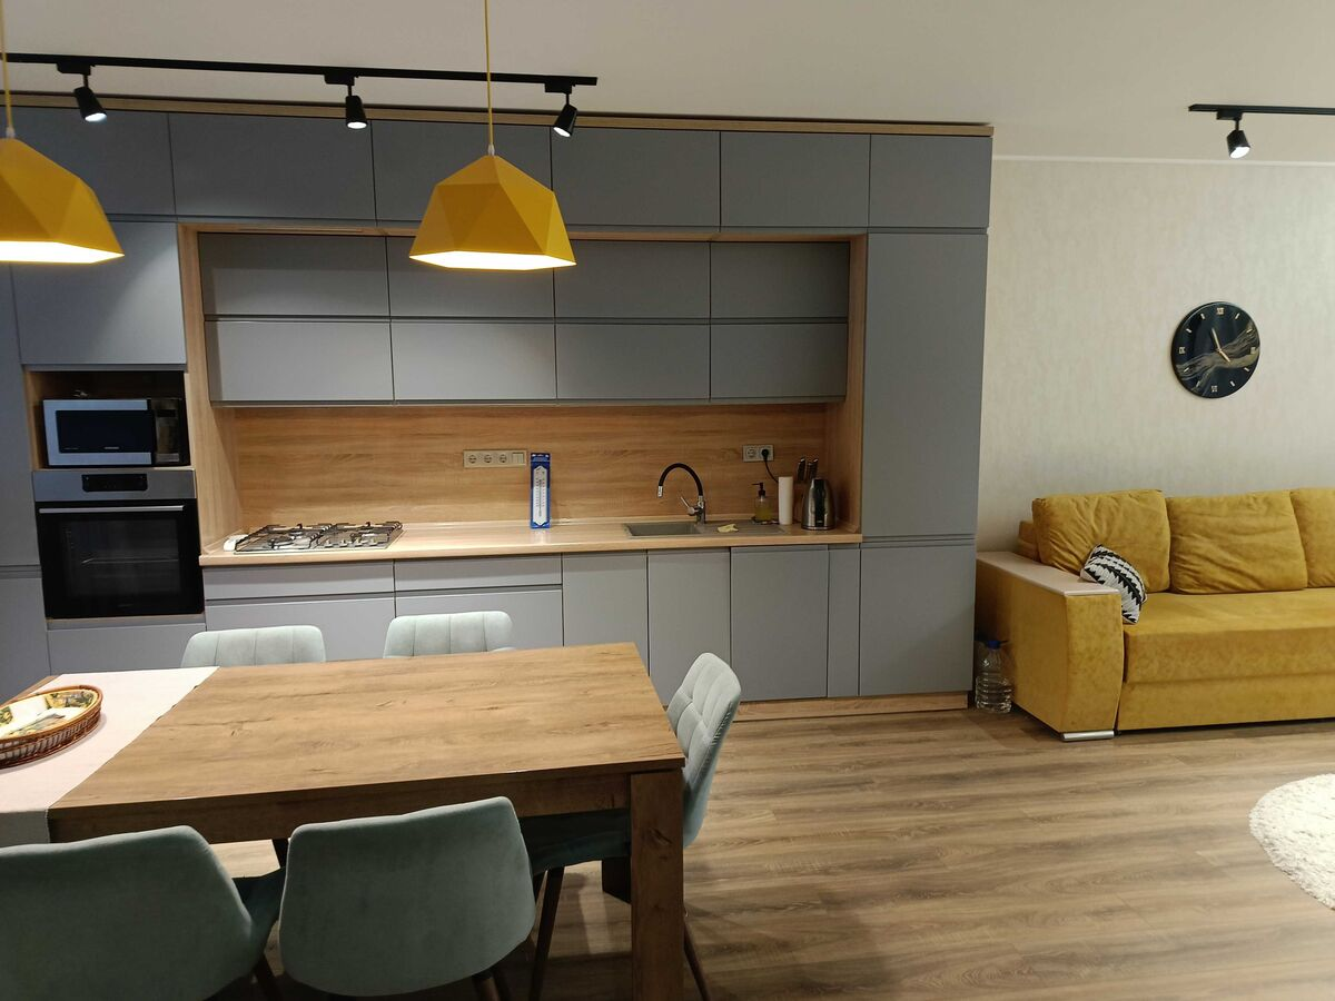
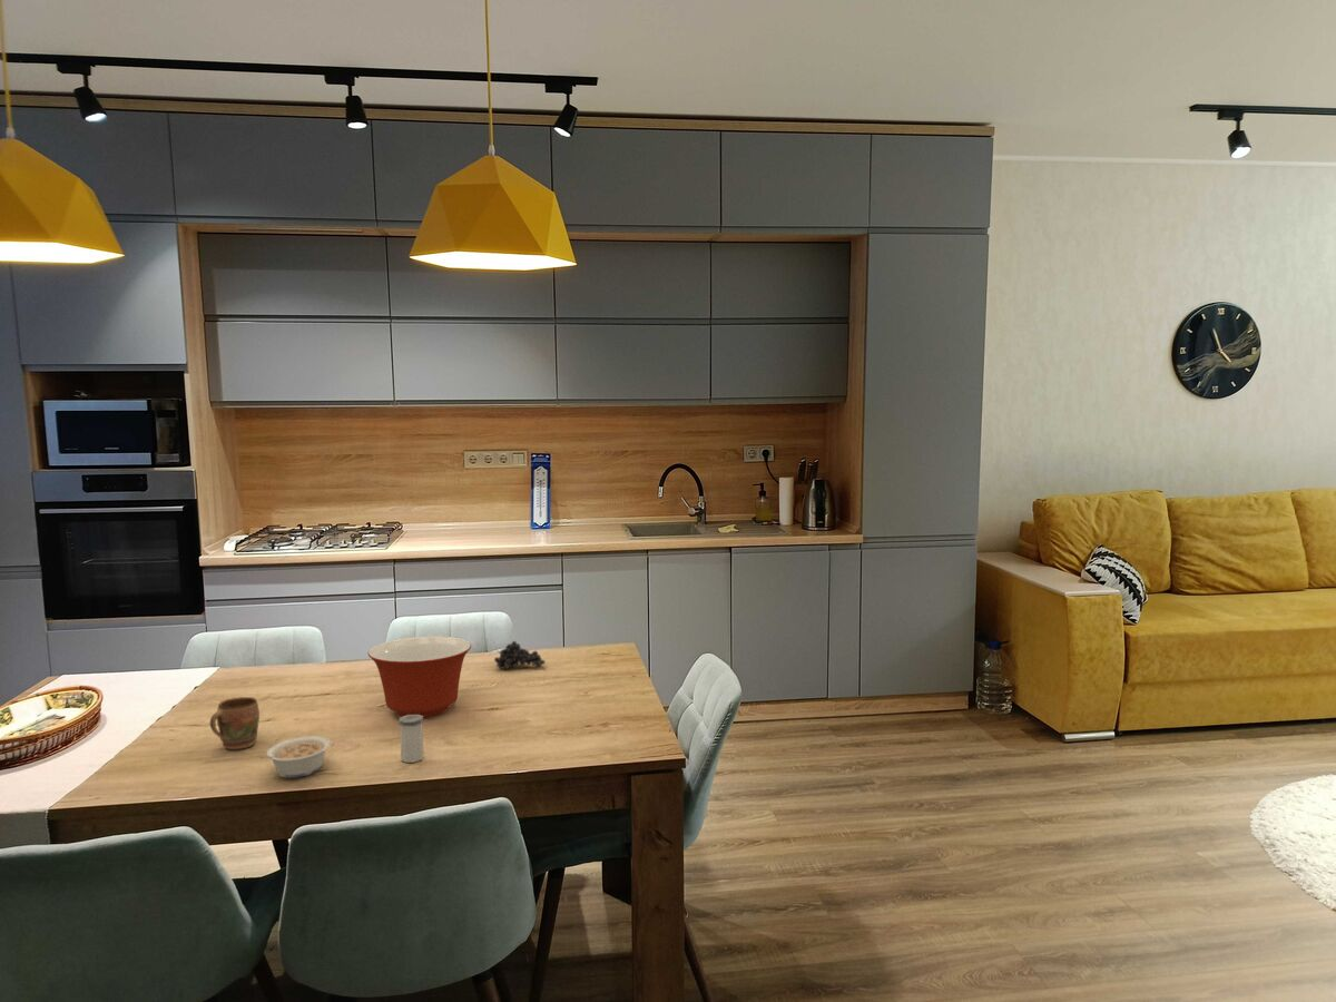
+ mixing bowl [366,636,472,718]
+ legume [256,735,332,779]
+ mug [209,696,261,750]
+ fruit [493,640,547,670]
+ salt shaker [397,715,424,764]
